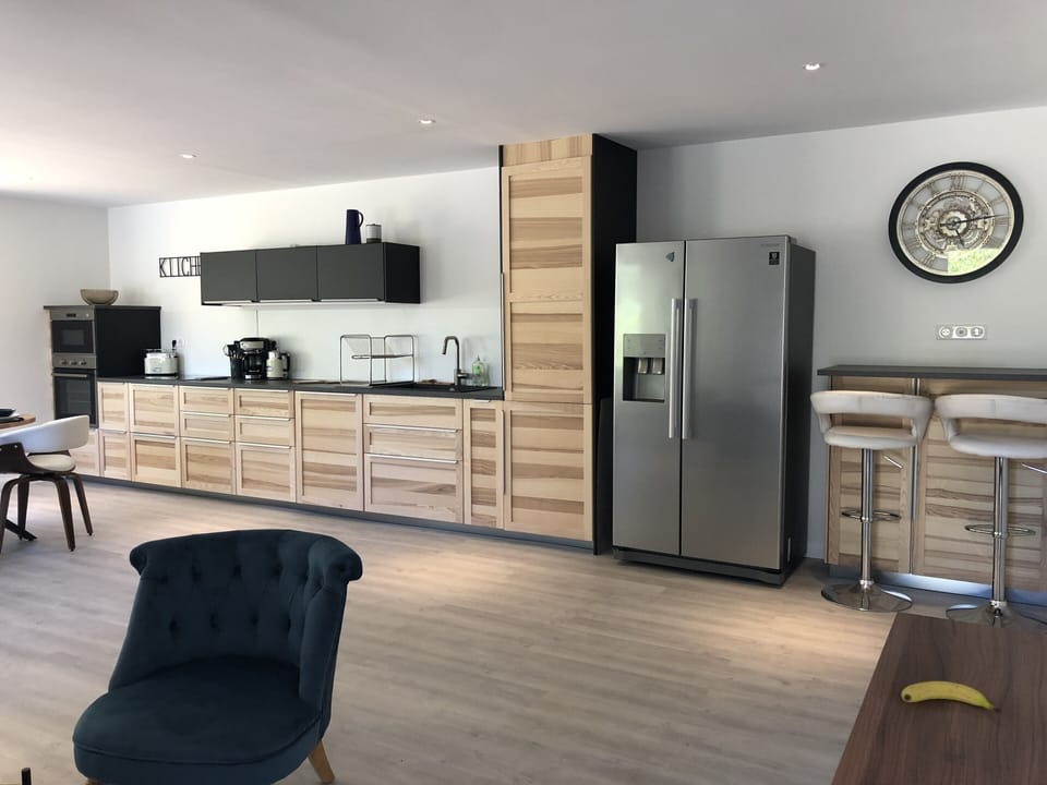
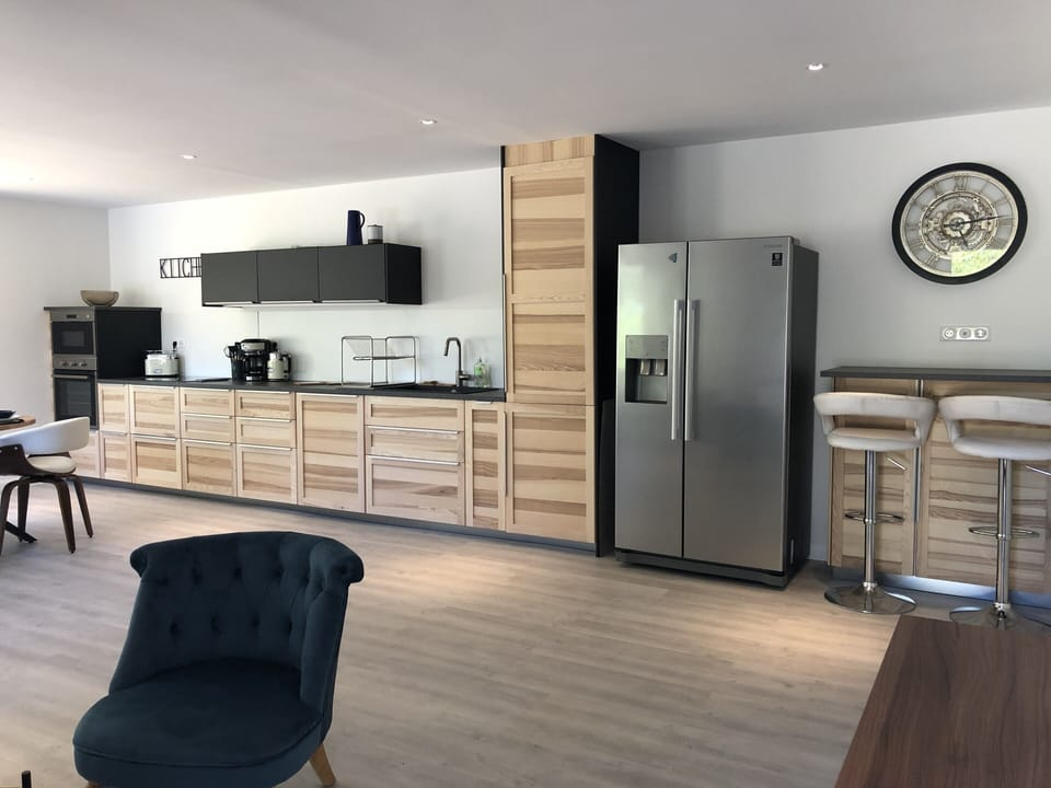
- fruit [901,680,1002,714]
